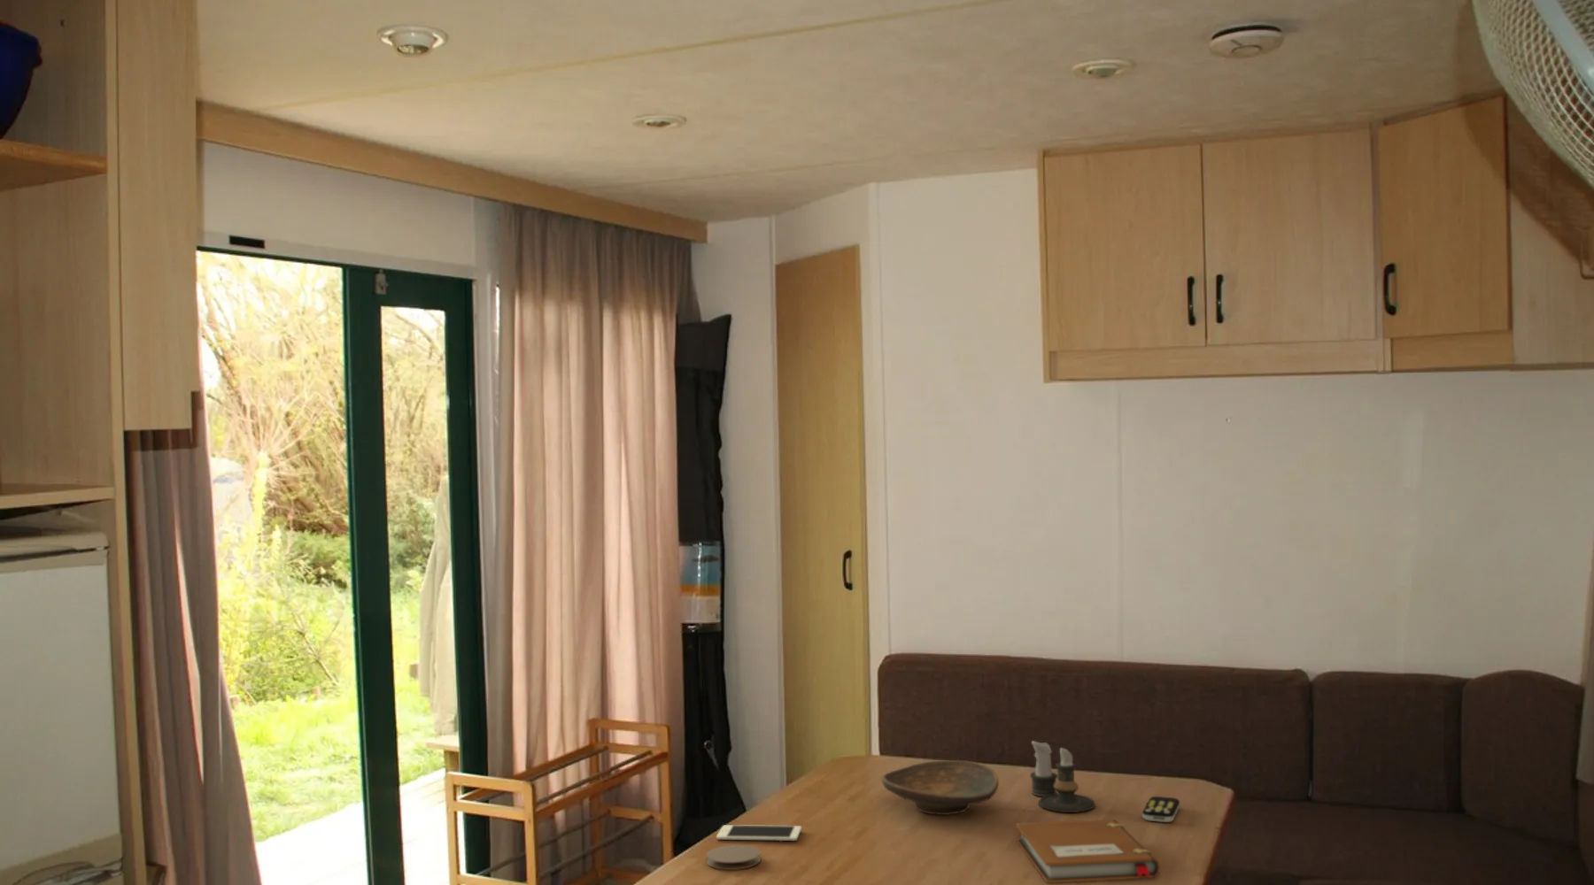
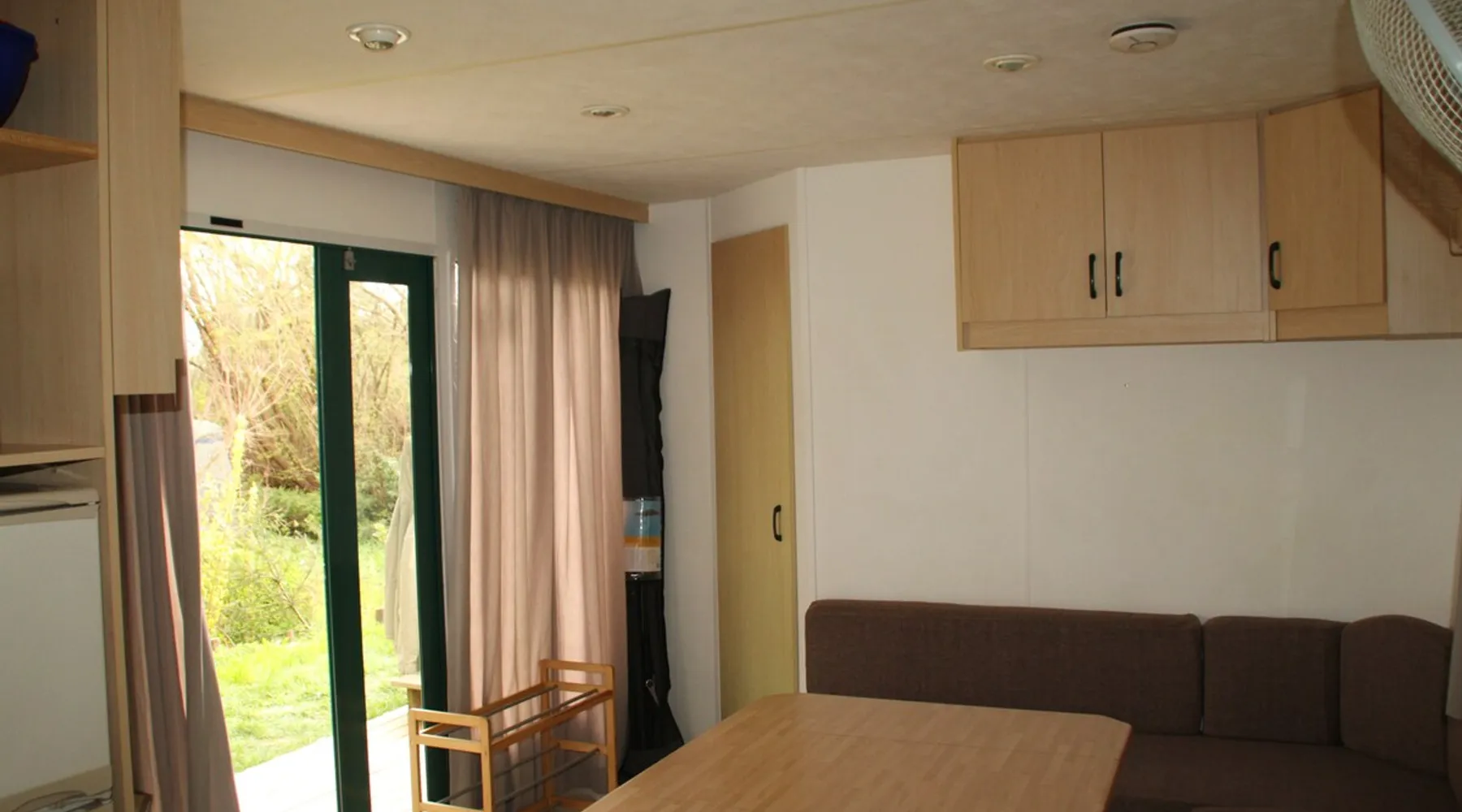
- cell phone [715,824,802,841]
- candle [1029,740,1097,813]
- decorative bowl [880,760,1000,816]
- remote control [1142,796,1181,823]
- coaster [705,845,762,871]
- notebook [1015,819,1160,884]
